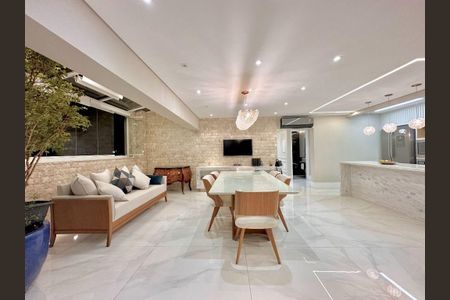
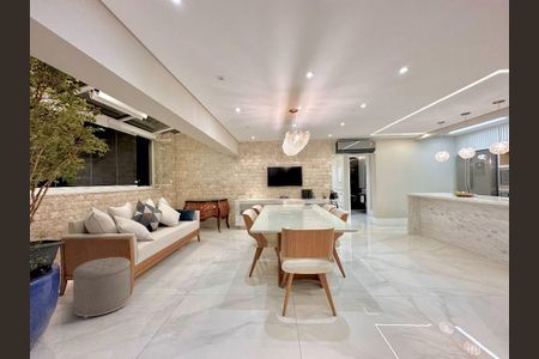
+ ottoman [72,256,132,320]
